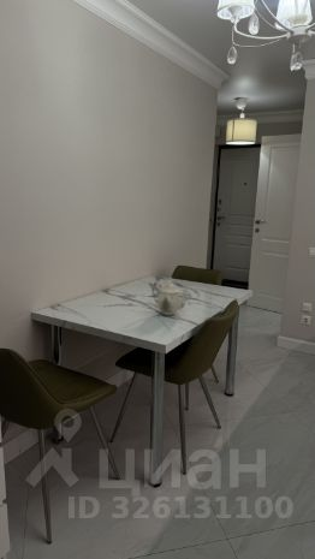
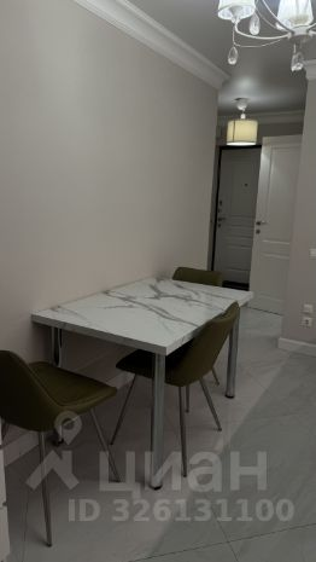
- teapot [150,279,190,316]
